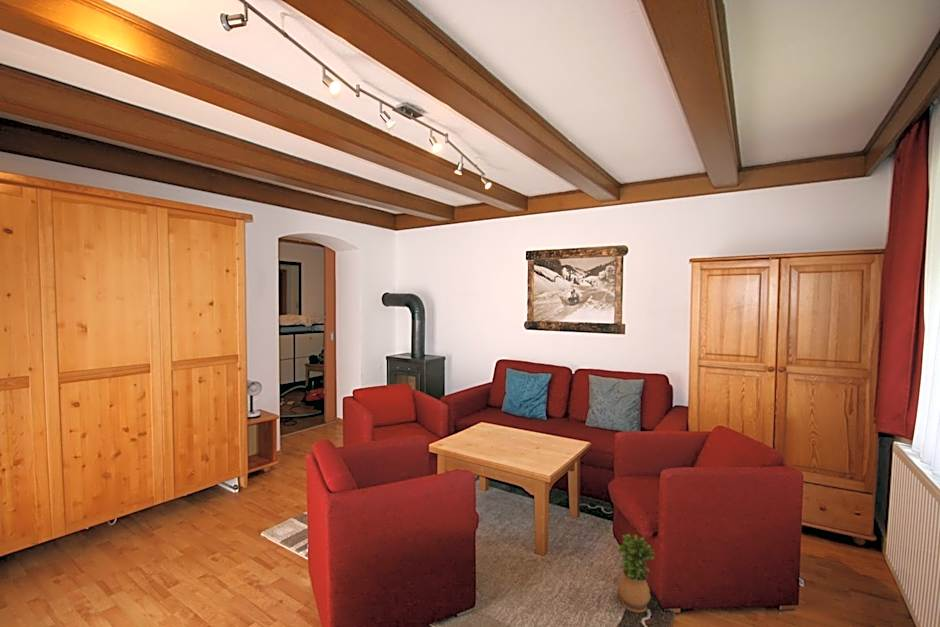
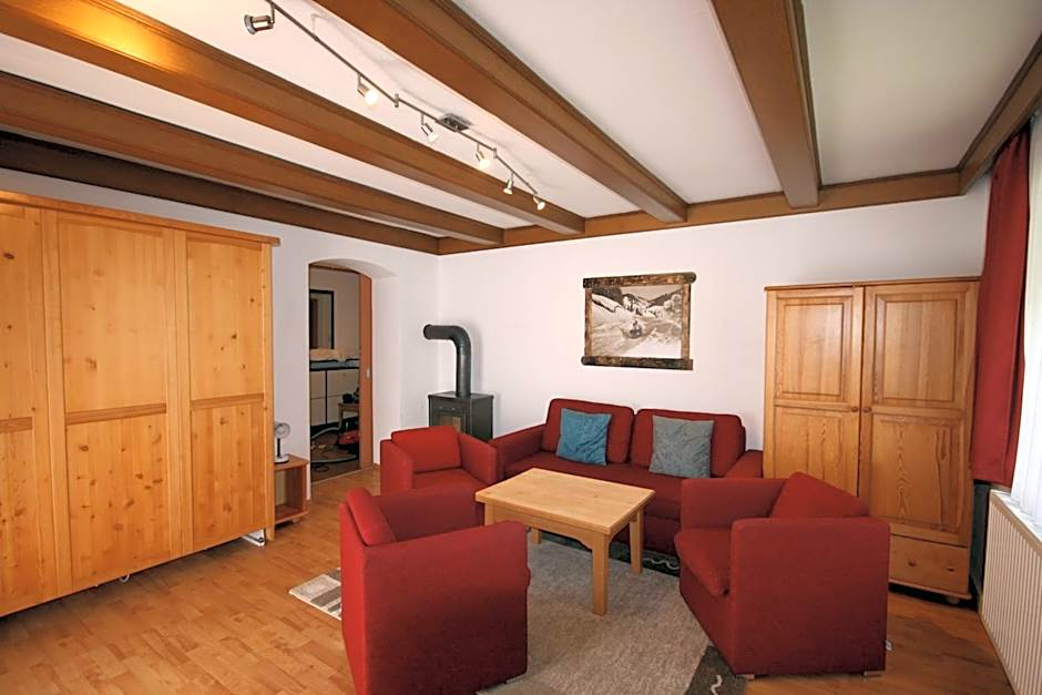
- potted plant [616,533,656,614]
